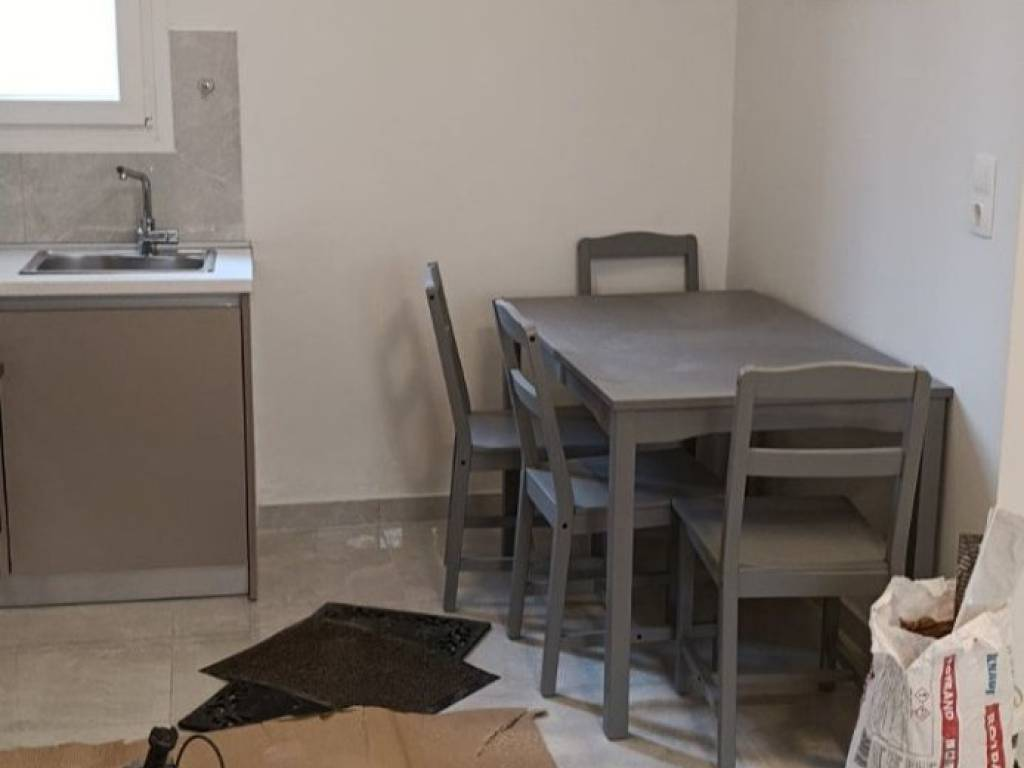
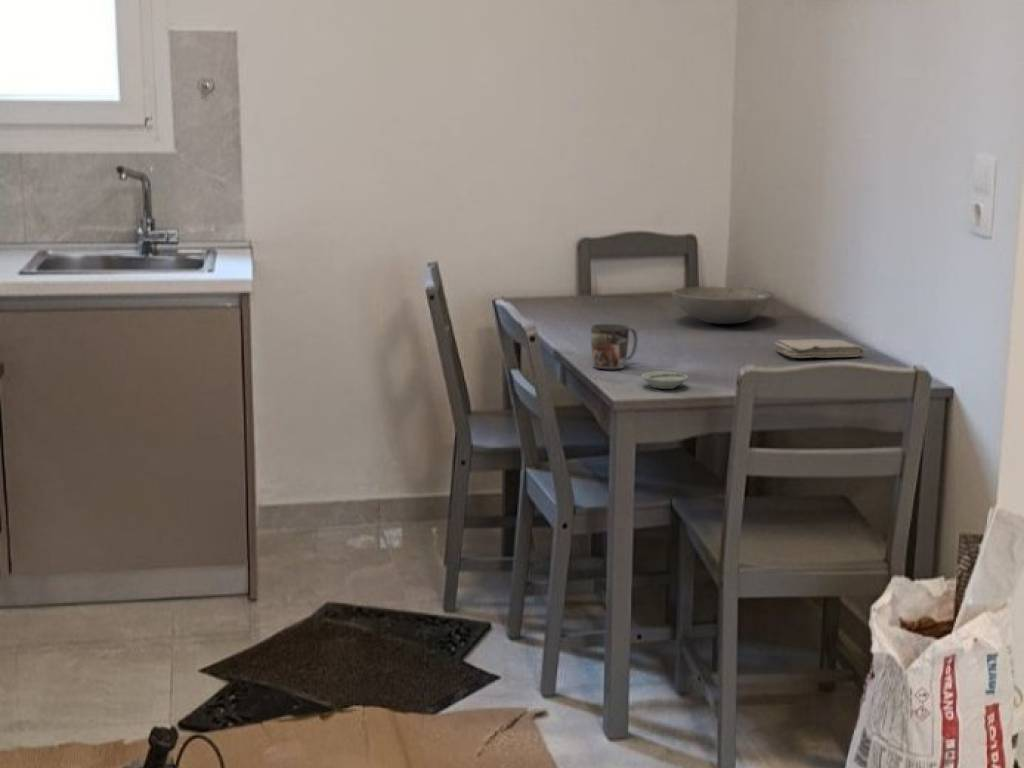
+ washcloth [774,338,865,359]
+ bowl [671,285,775,325]
+ saucer [641,371,689,390]
+ mug [590,323,639,370]
